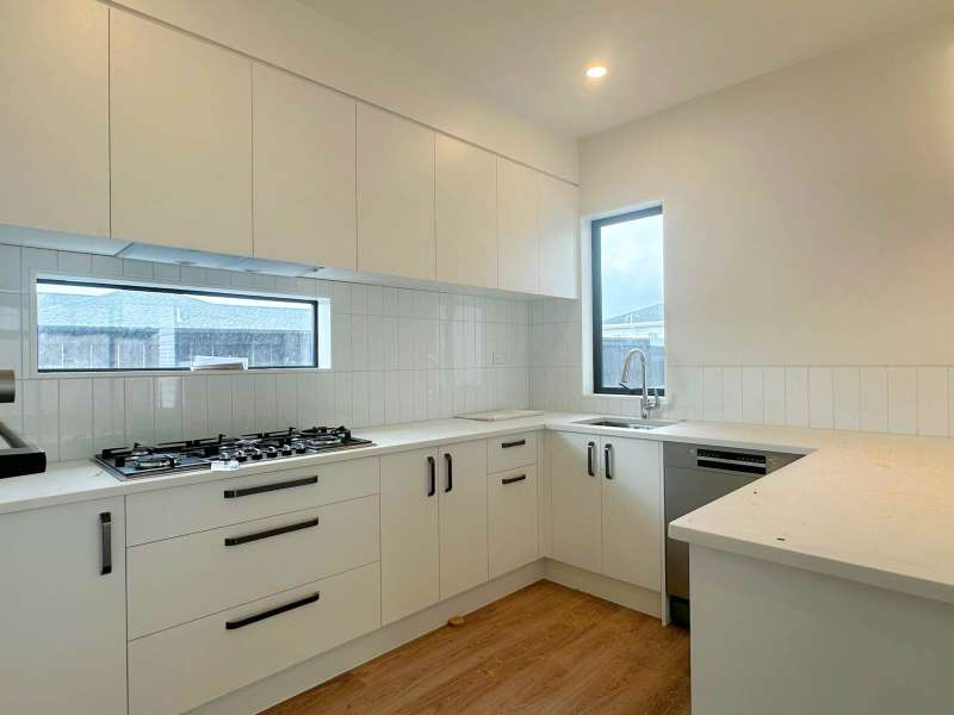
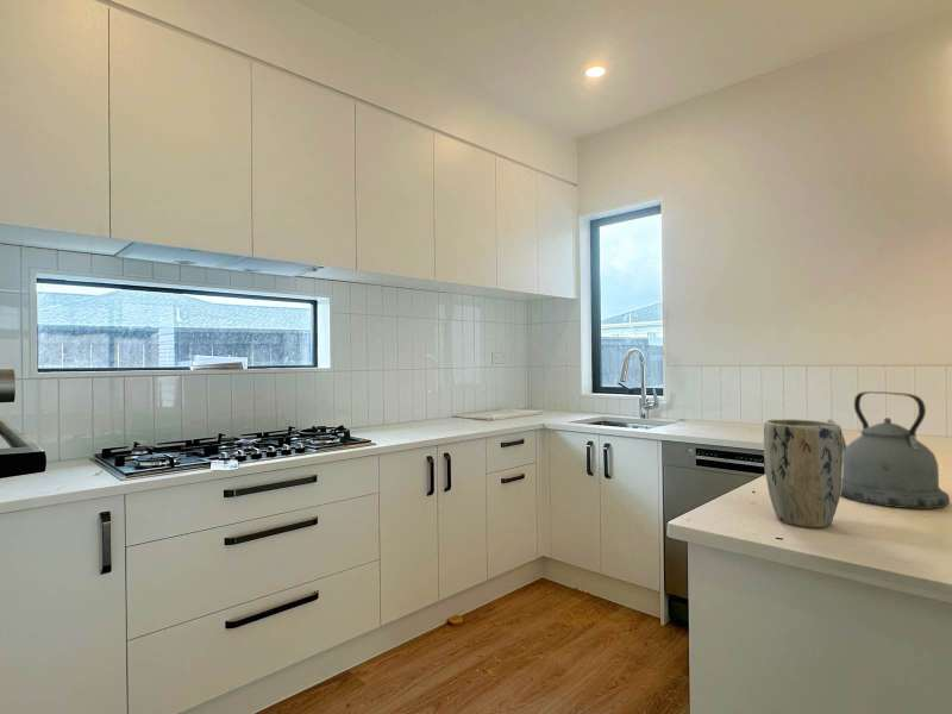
+ plant pot [763,418,843,528]
+ kettle [826,390,951,509]
